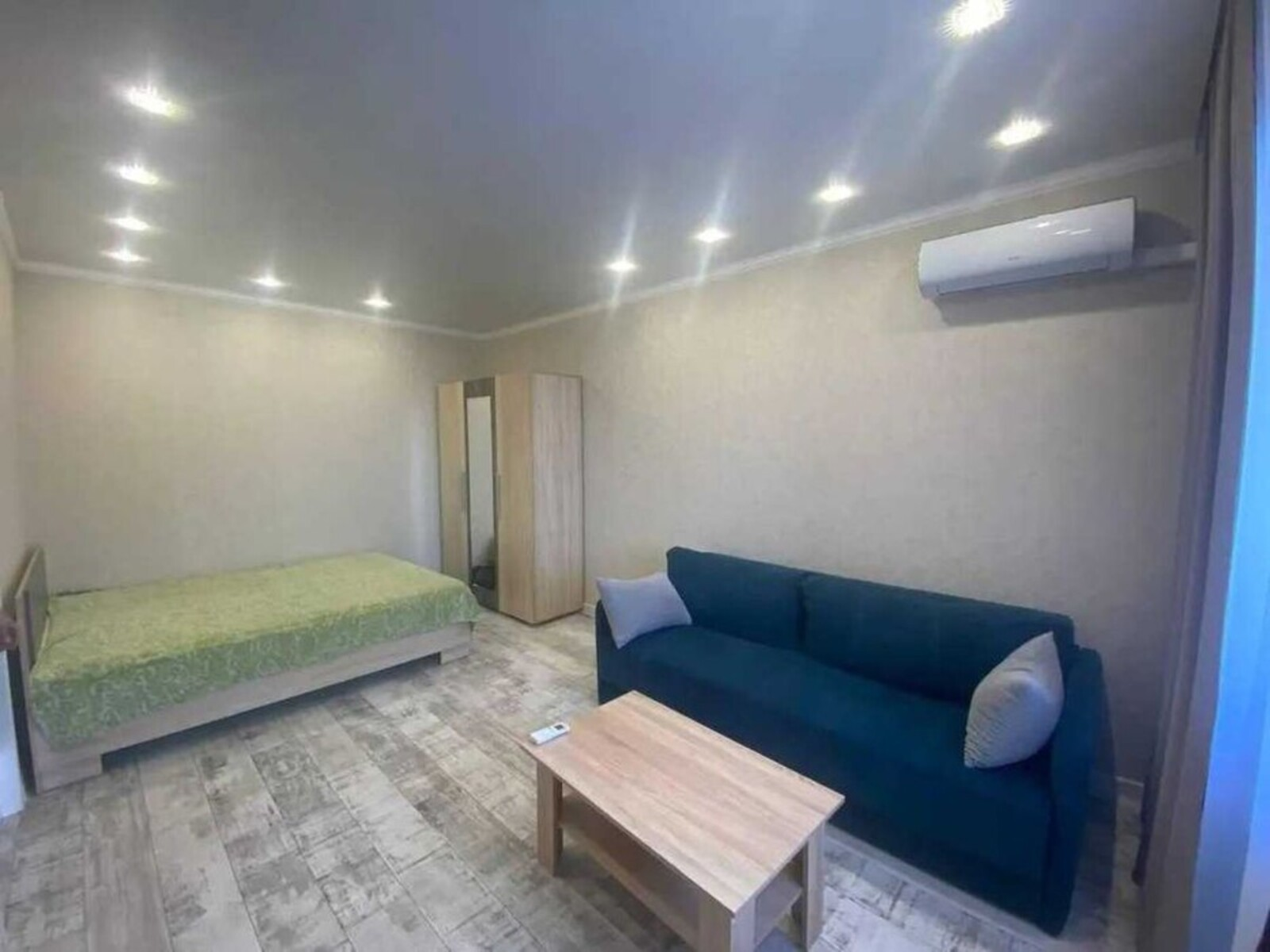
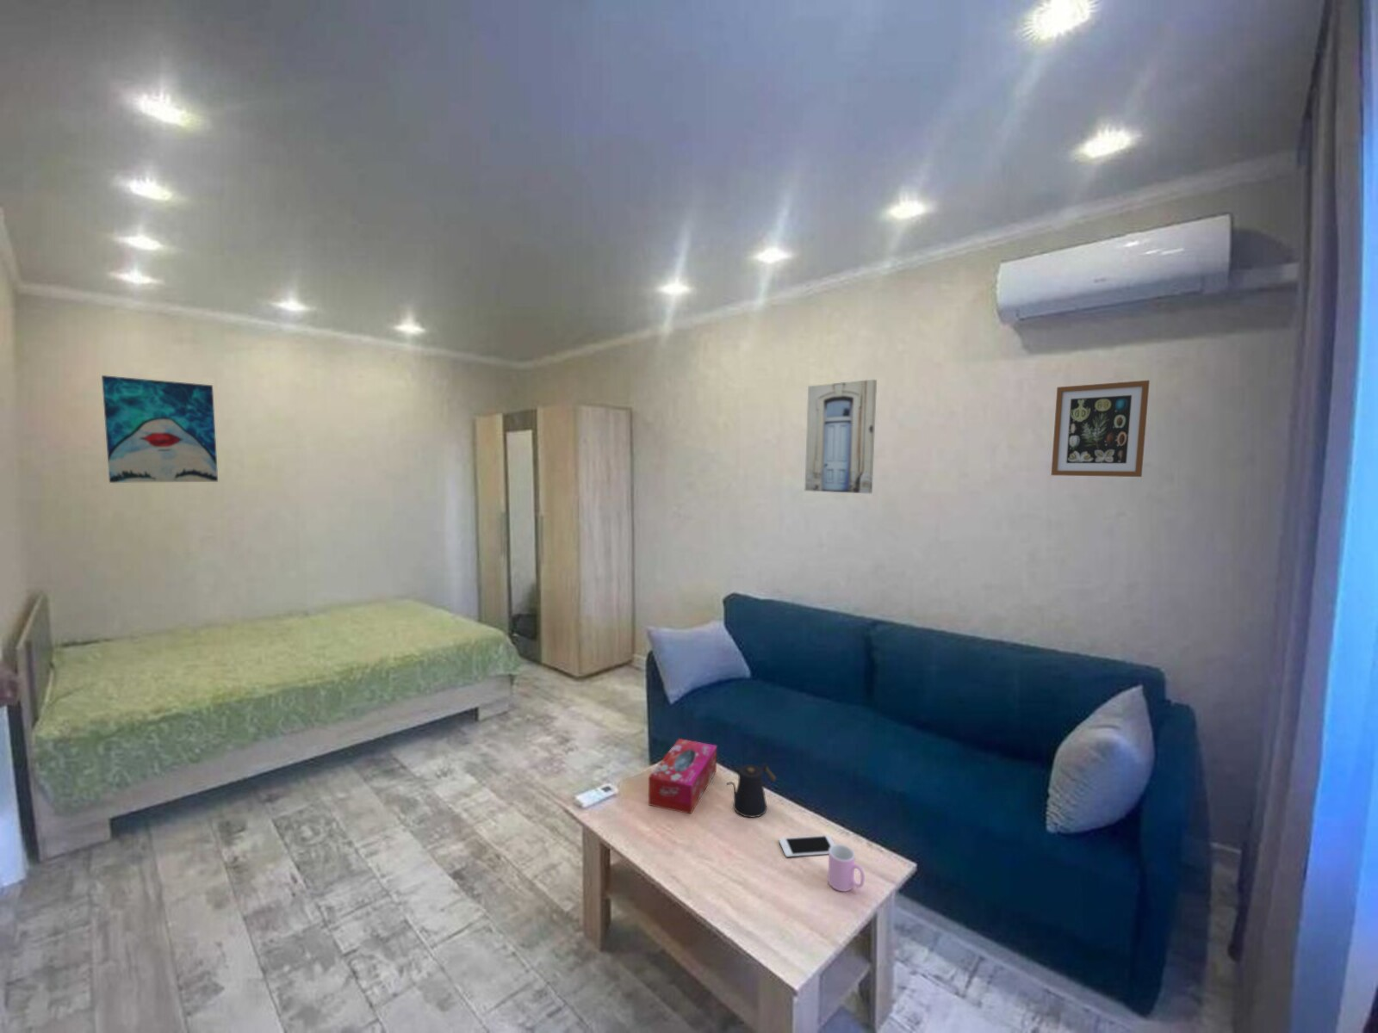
+ kettle [725,762,777,818]
+ wall art [101,374,219,484]
+ cell phone [779,834,835,858]
+ cup [827,843,866,892]
+ wall art [1050,380,1150,477]
+ wall art [804,379,878,494]
+ tissue box [648,738,717,814]
